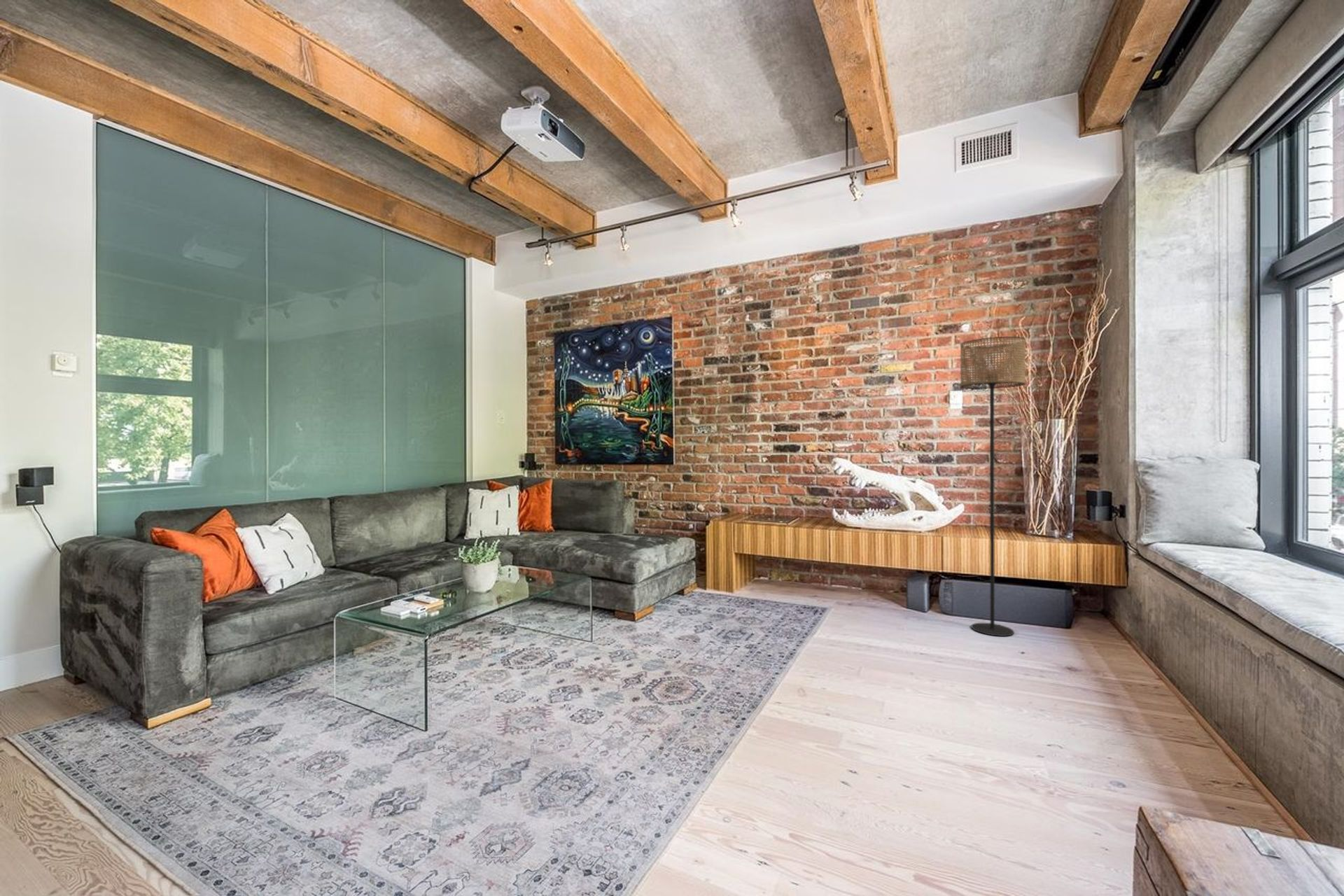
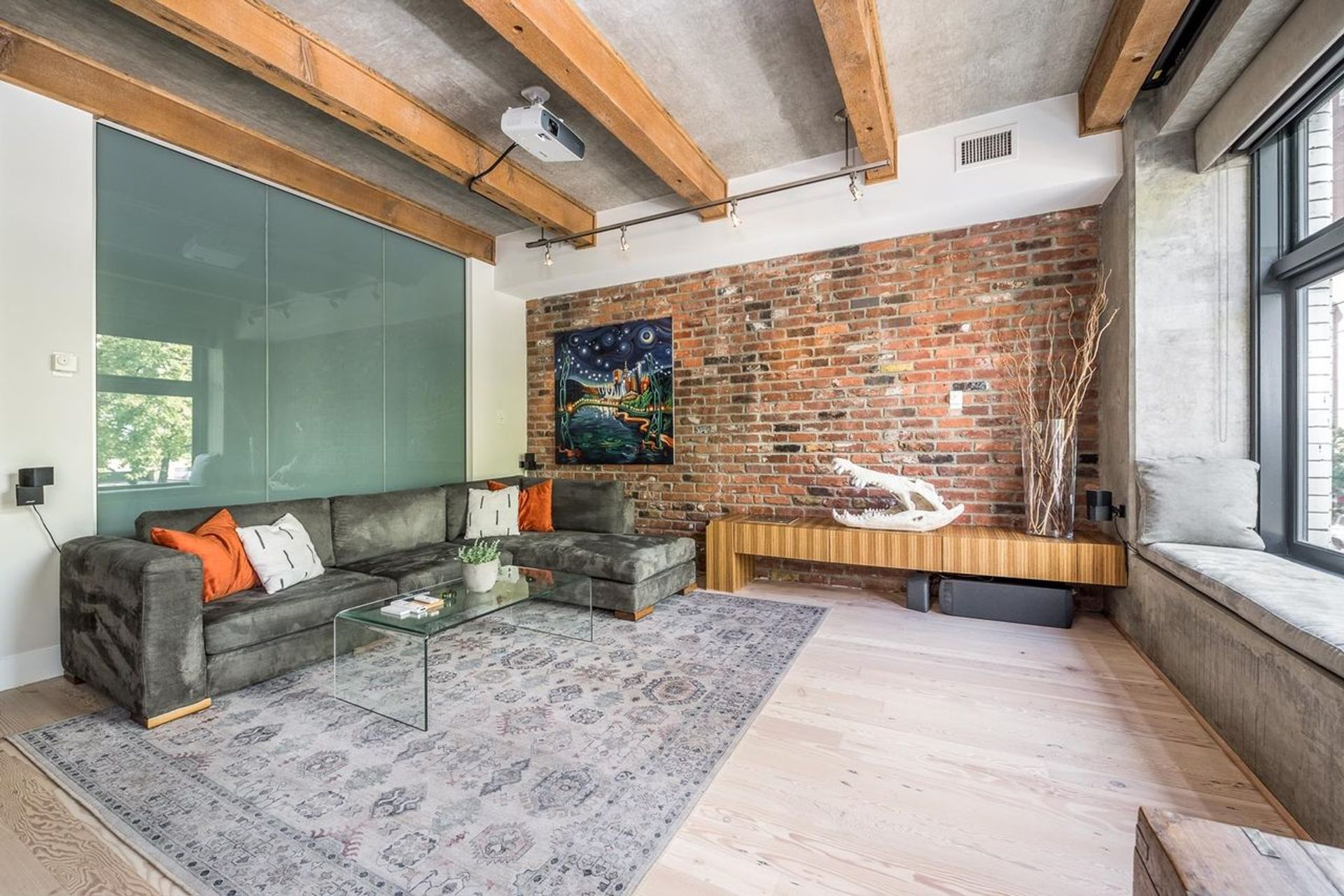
- floor lamp [960,336,1026,637]
